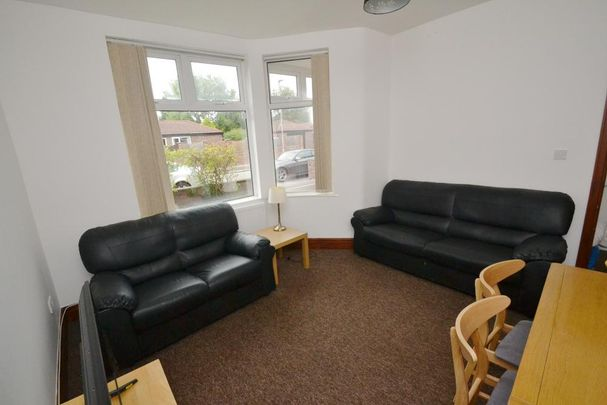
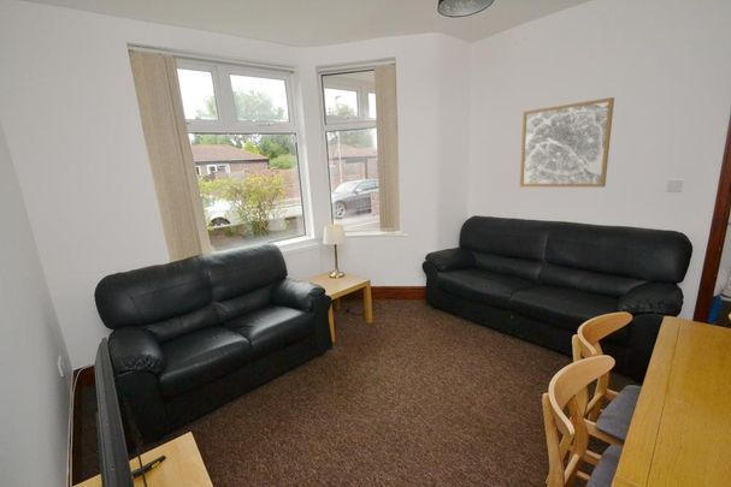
+ wall art [519,96,615,188]
